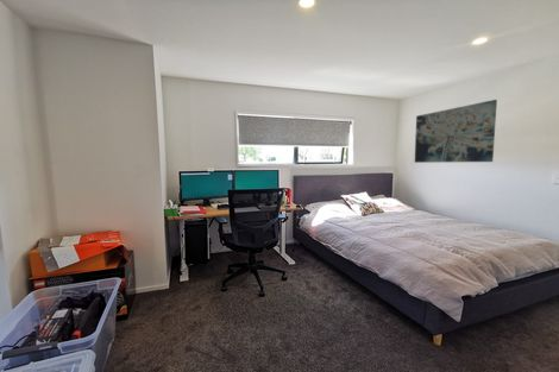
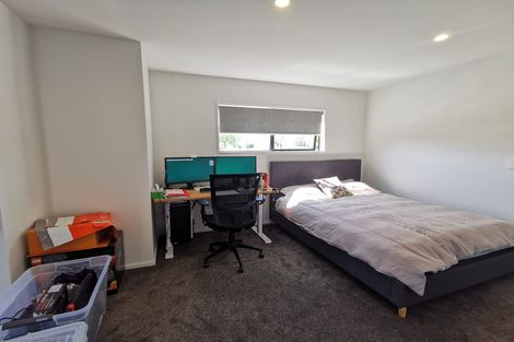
- wall art [414,99,498,164]
